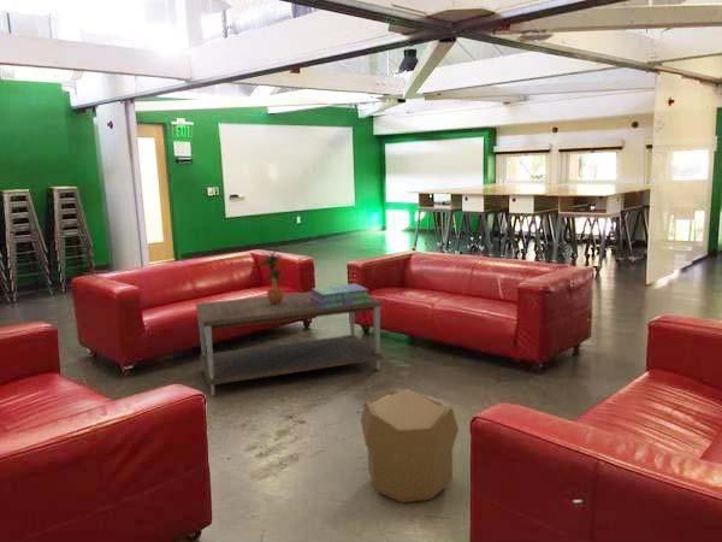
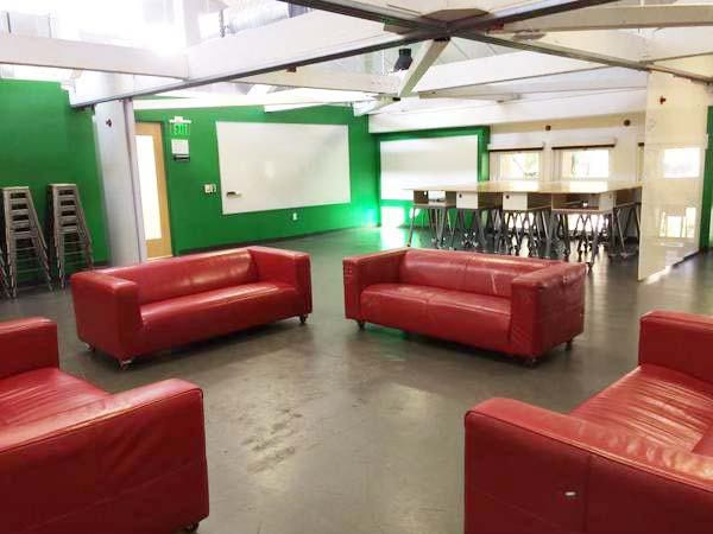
- stack of books [310,283,371,310]
- potted plant [256,247,285,304]
- coffee table [195,290,384,397]
- pouf [360,388,460,505]
